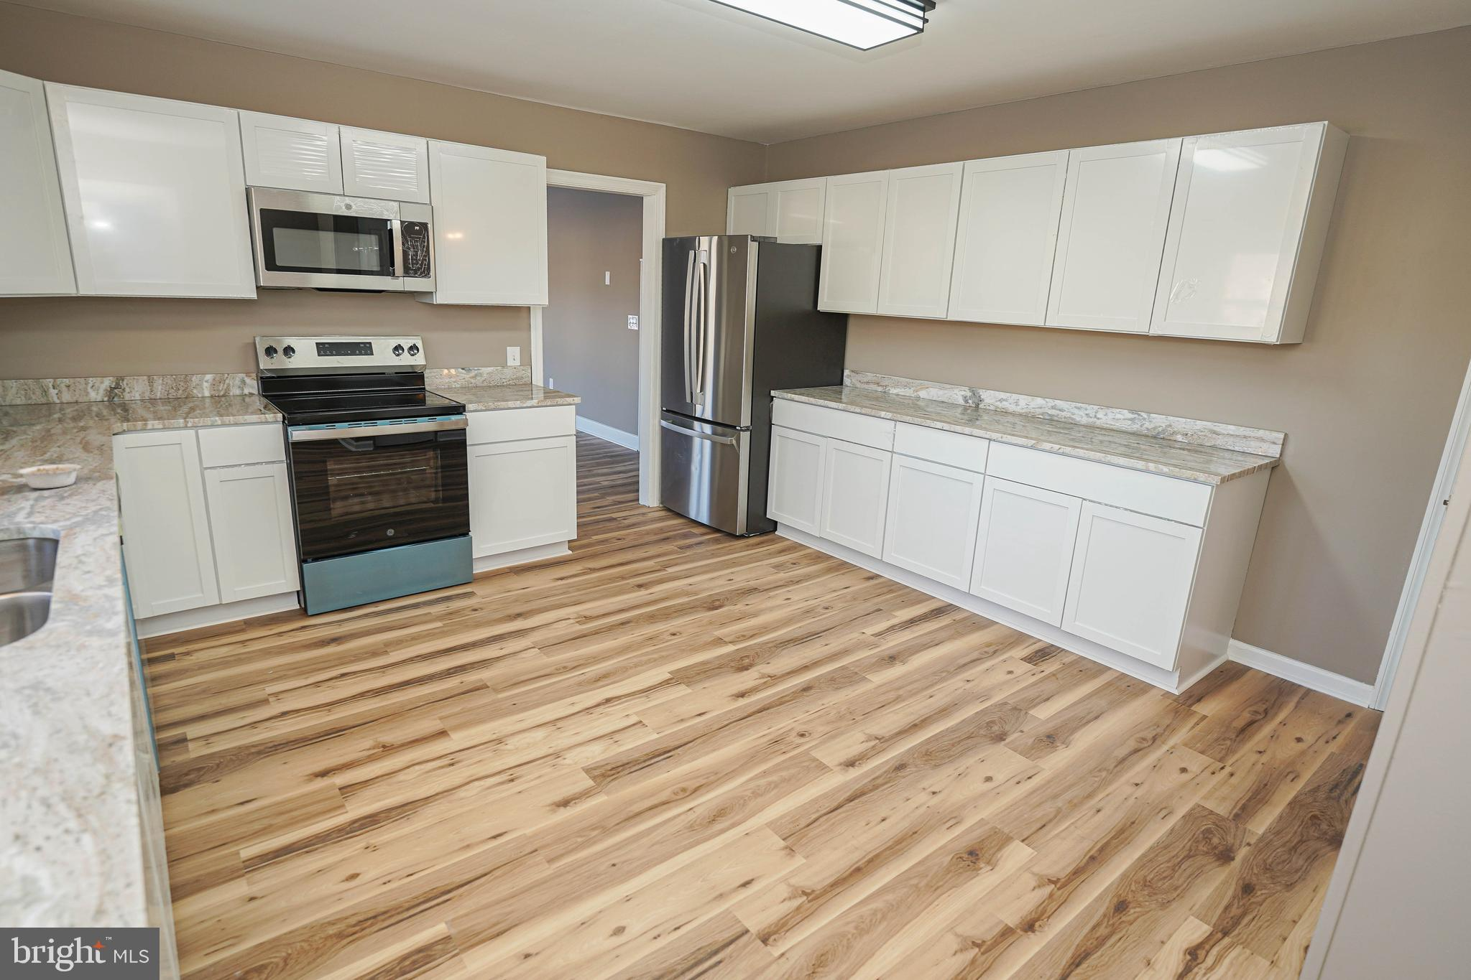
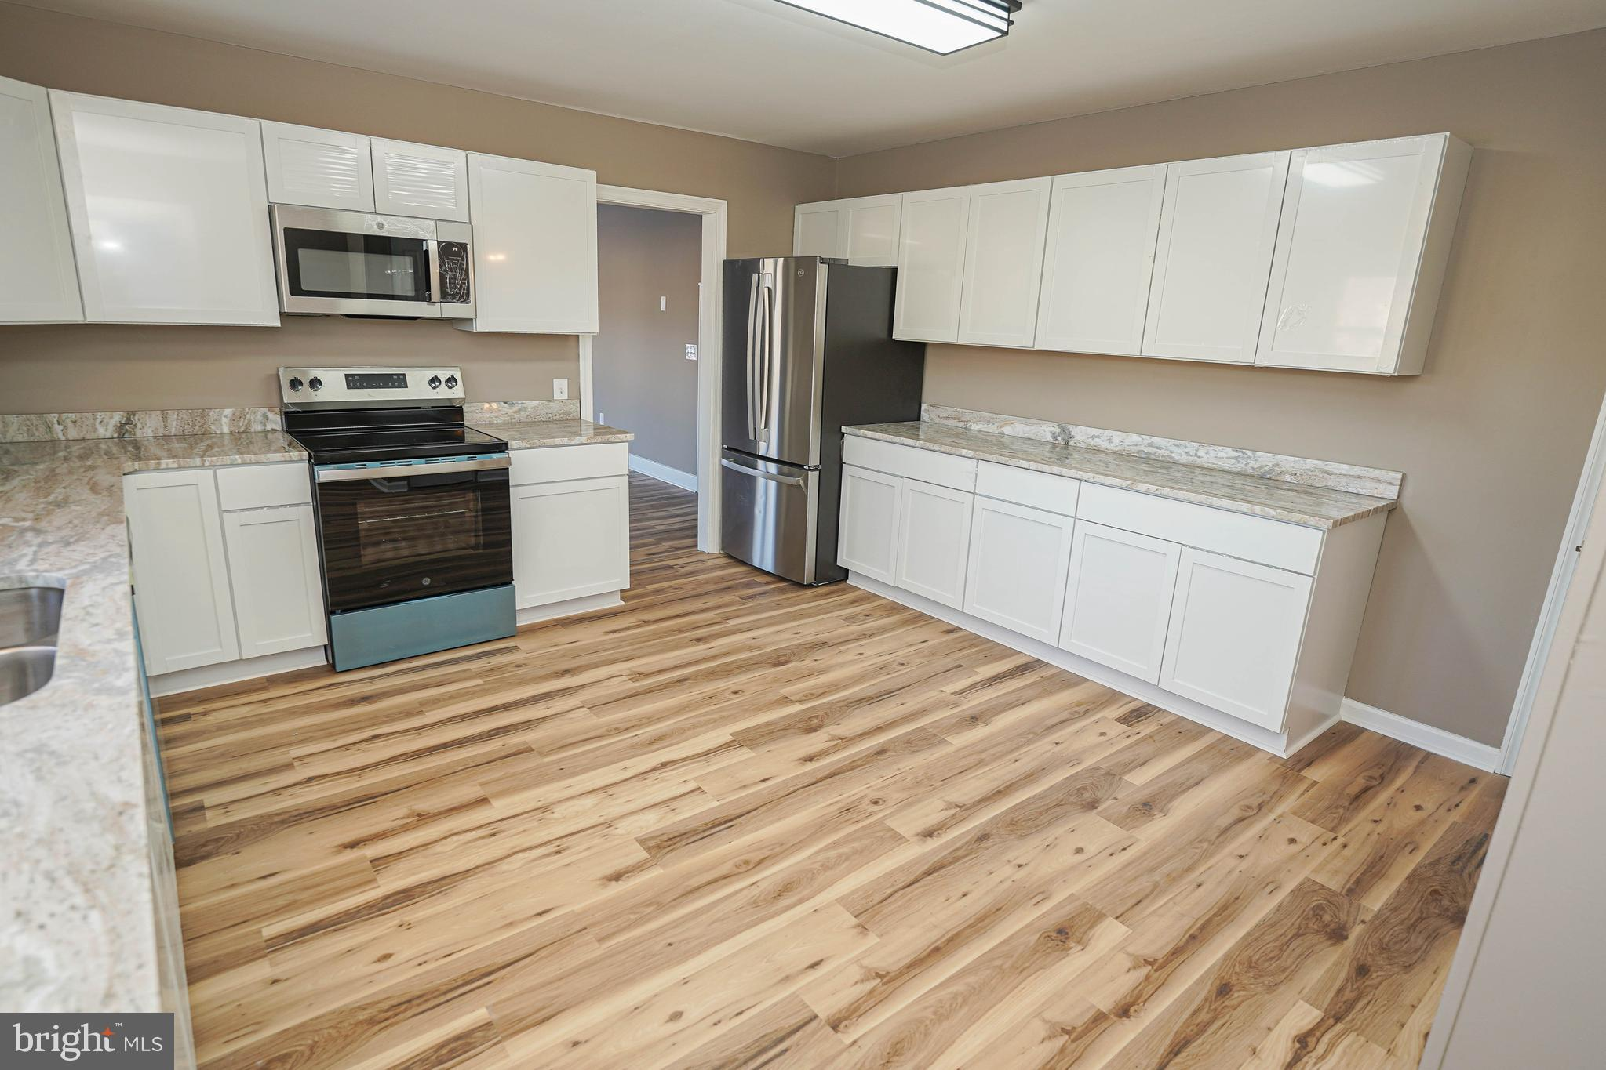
- legume [15,464,86,489]
